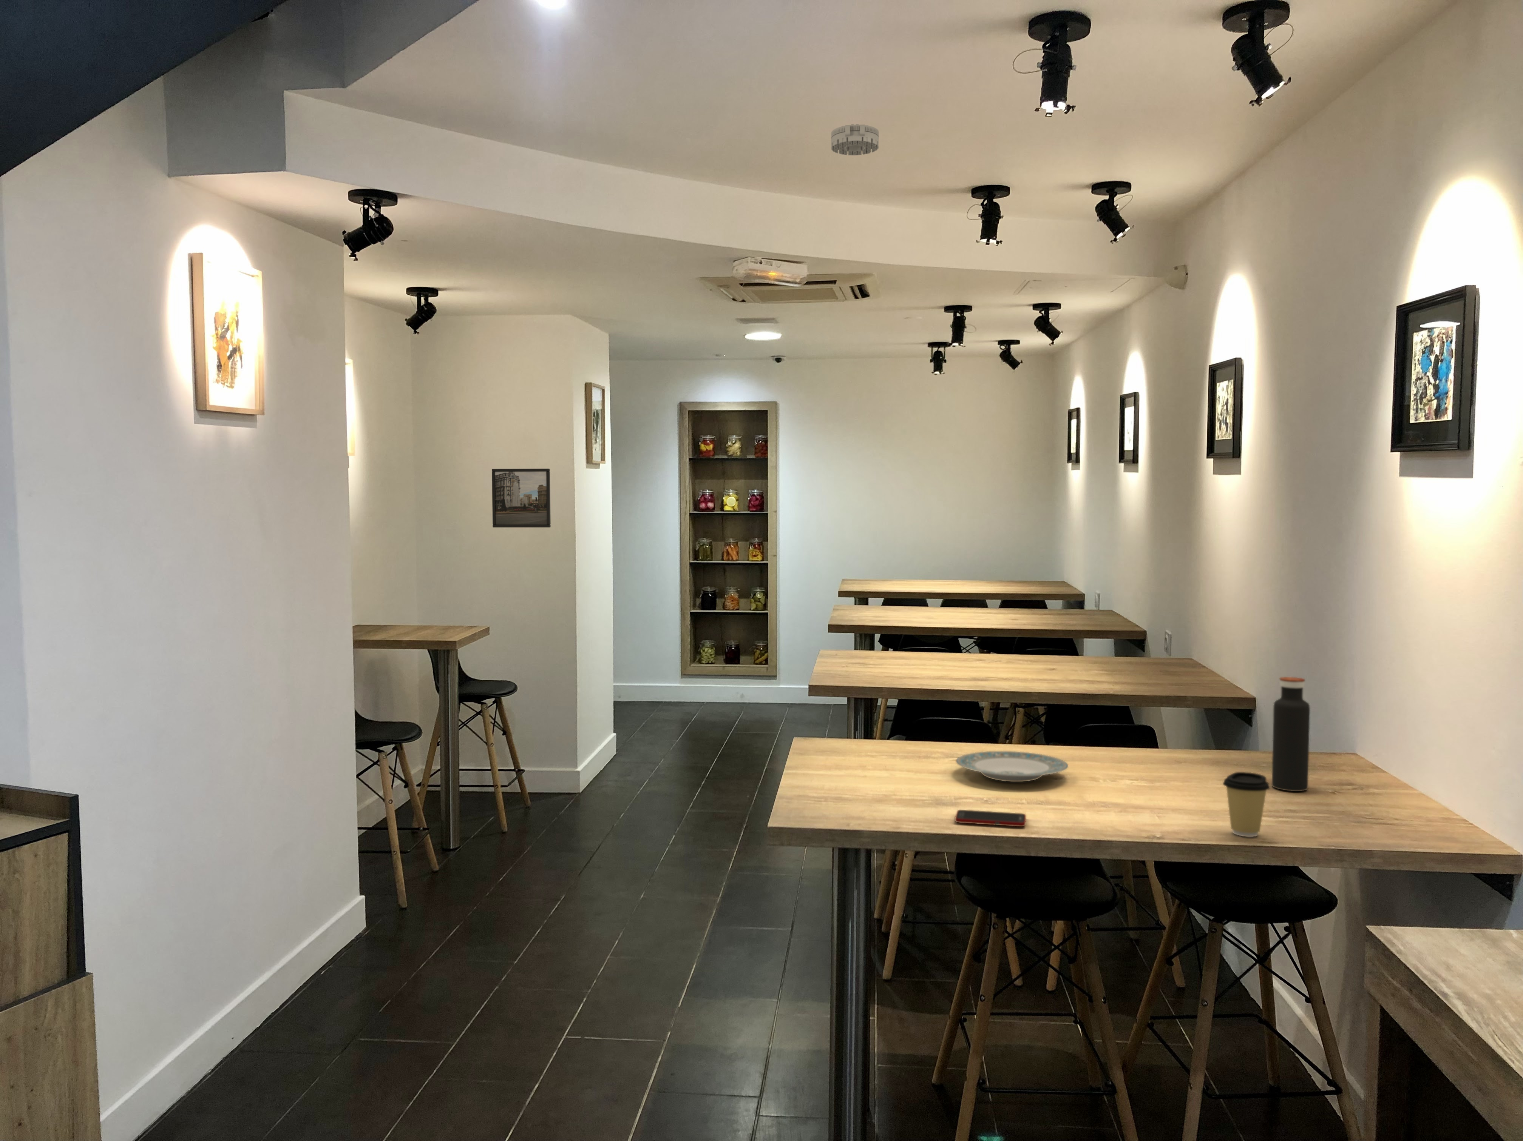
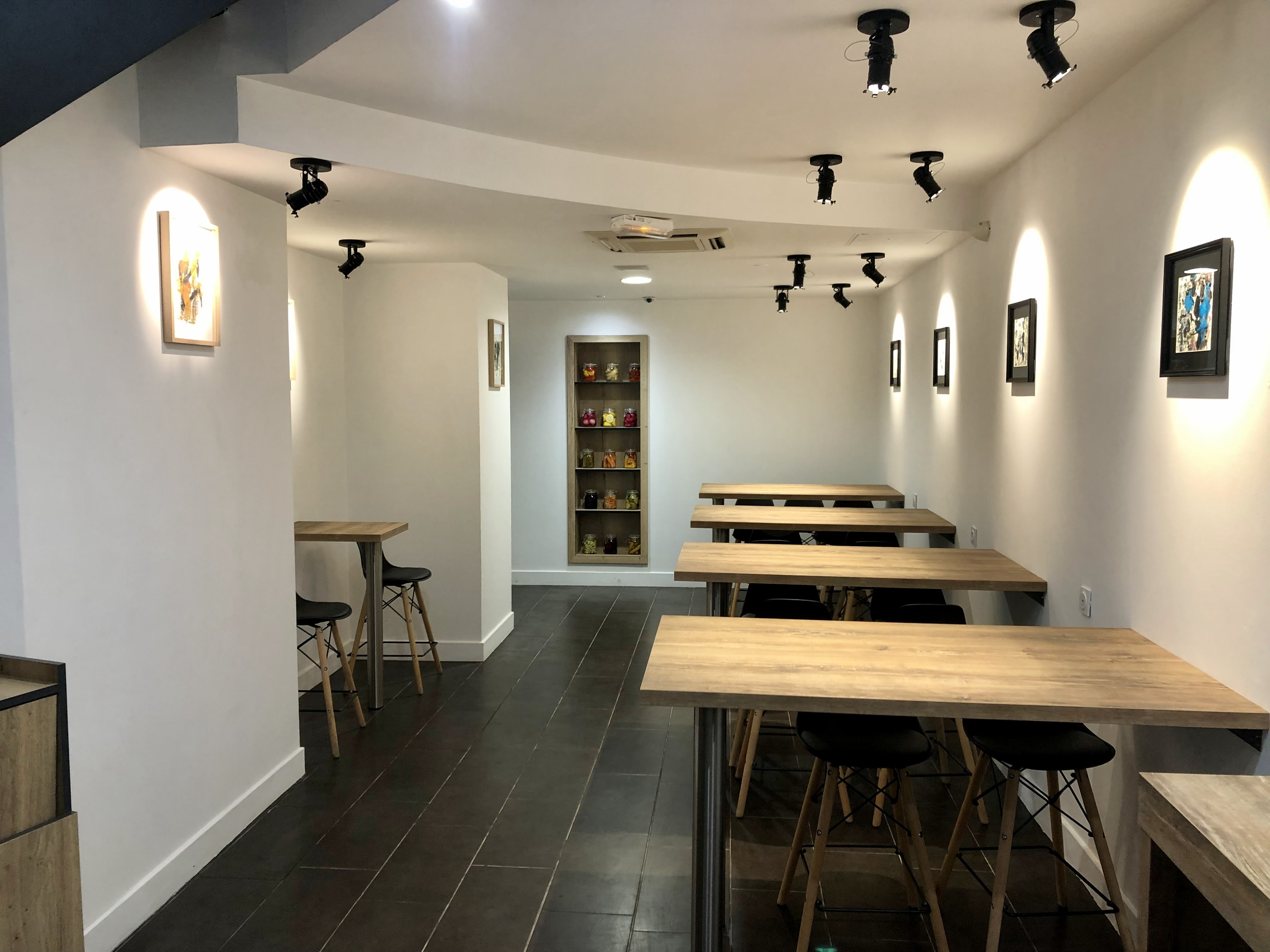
- water bottle [1271,676,1311,791]
- coffee cup [1222,772,1271,838]
- plate [956,750,1068,783]
- cell phone [955,809,1027,827]
- smoke detector [831,123,879,156]
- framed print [492,469,552,527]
